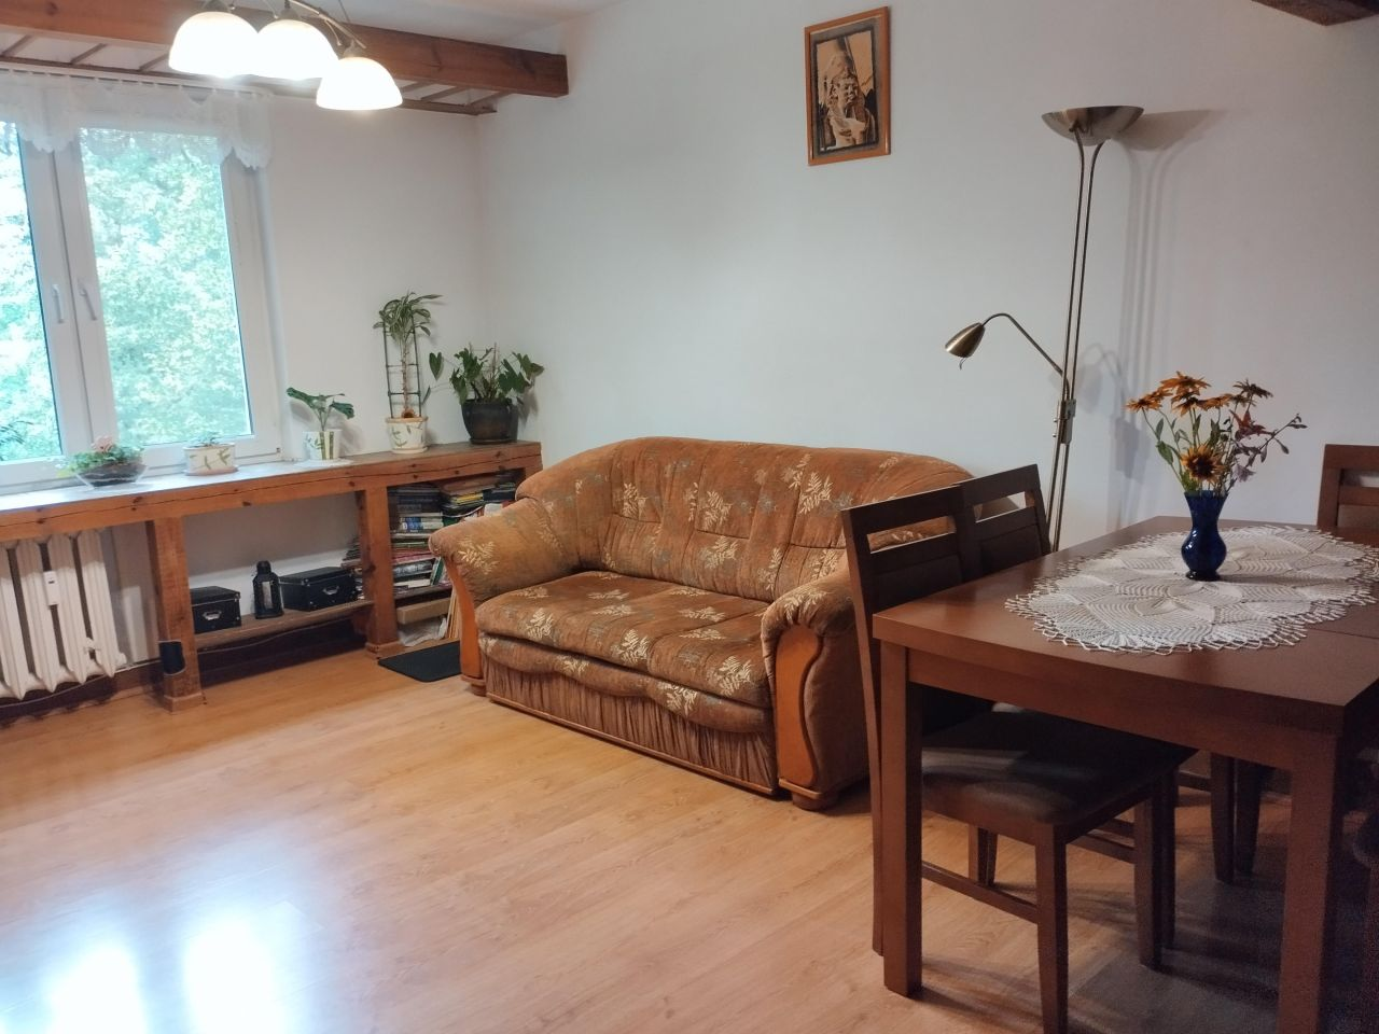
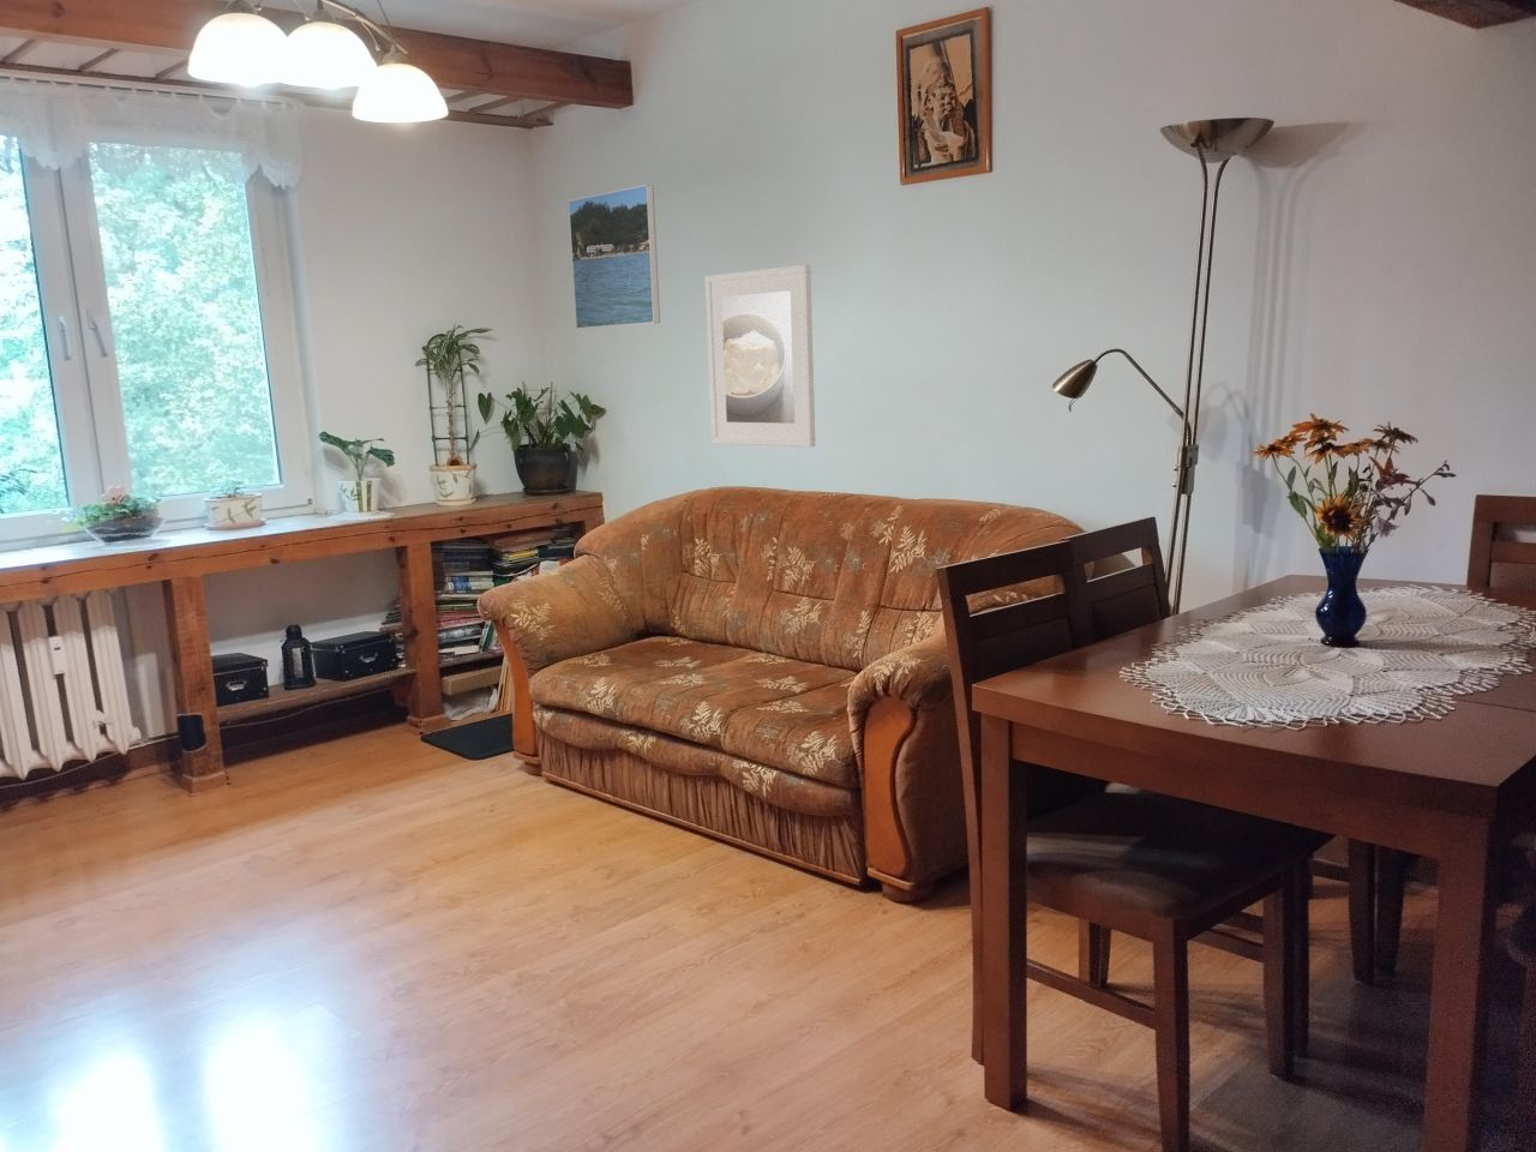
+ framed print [704,263,816,449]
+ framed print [567,184,662,330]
